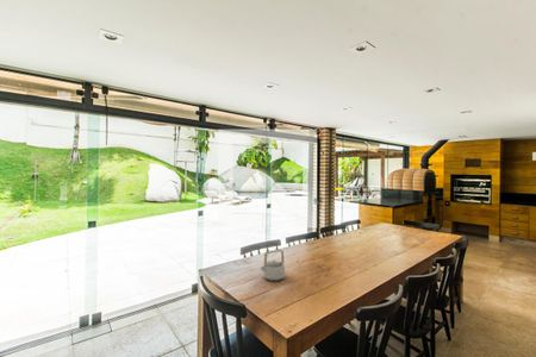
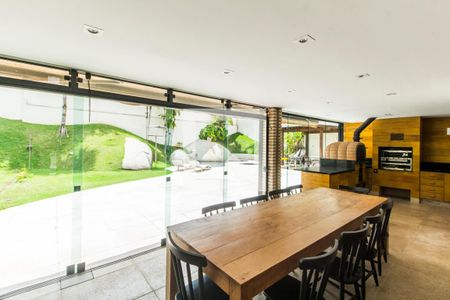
- teapot [258,249,286,282]
